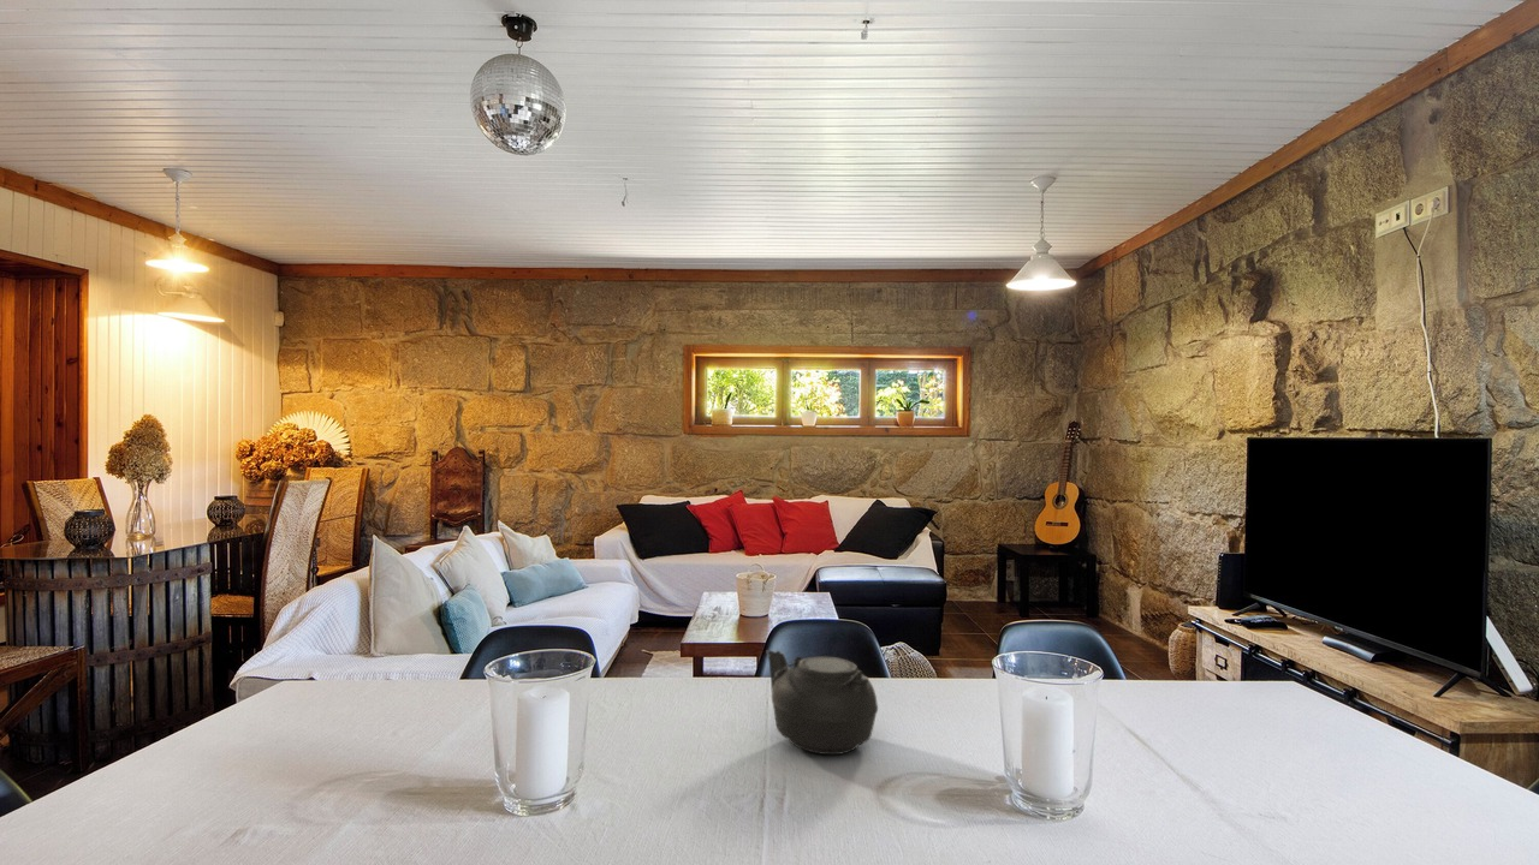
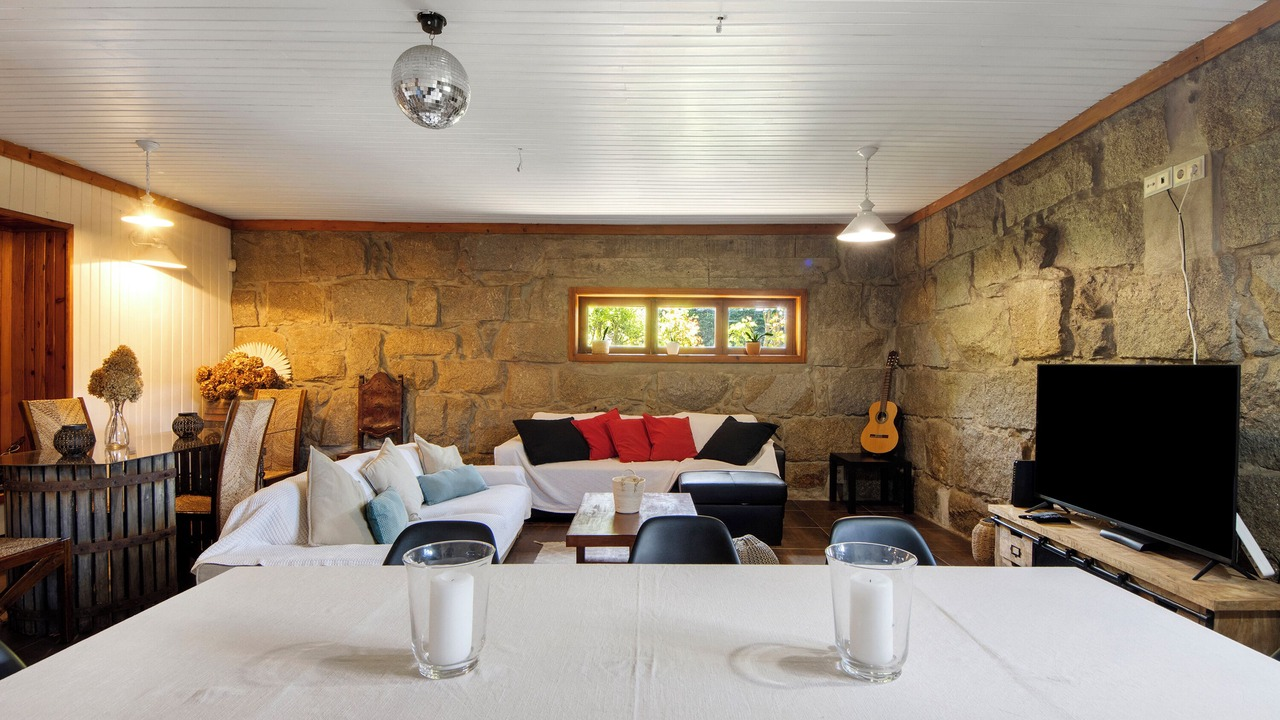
- teapot [765,649,879,756]
